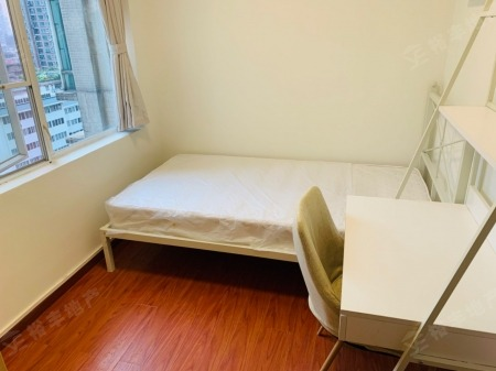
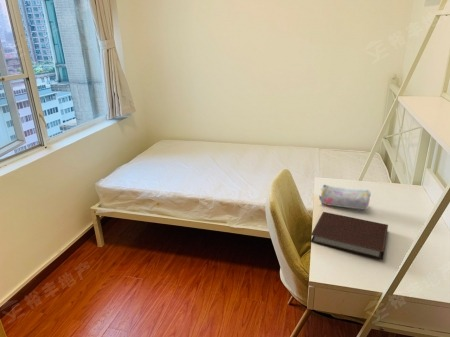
+ pencil case [318,183,372,210]
+ notebook [310,211,389,261]
